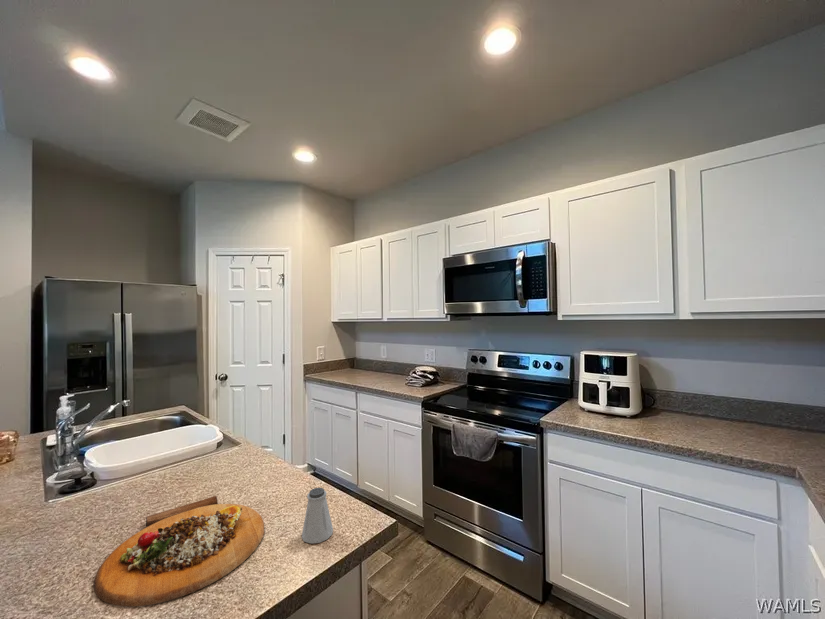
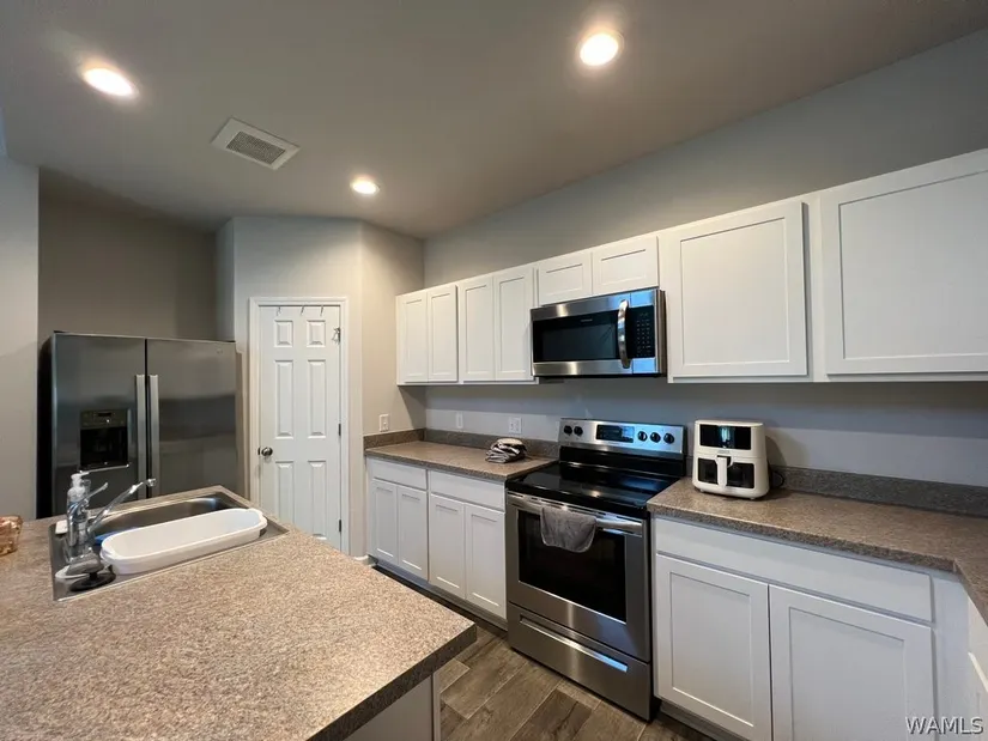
- saltshaker [300,487,334,545]
- cutting board [92,495,265,607]
